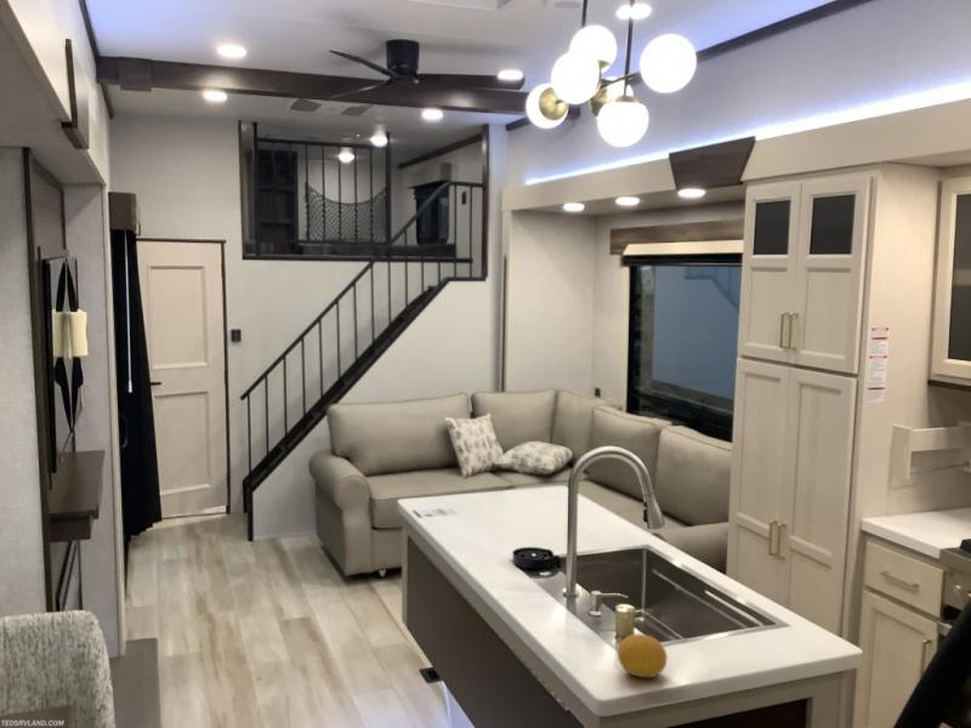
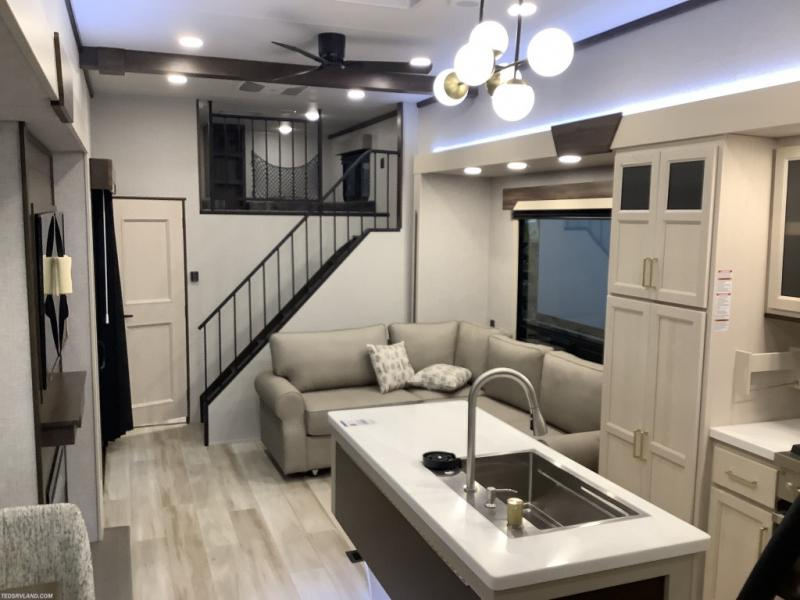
- fruit [617,633,669,679]
